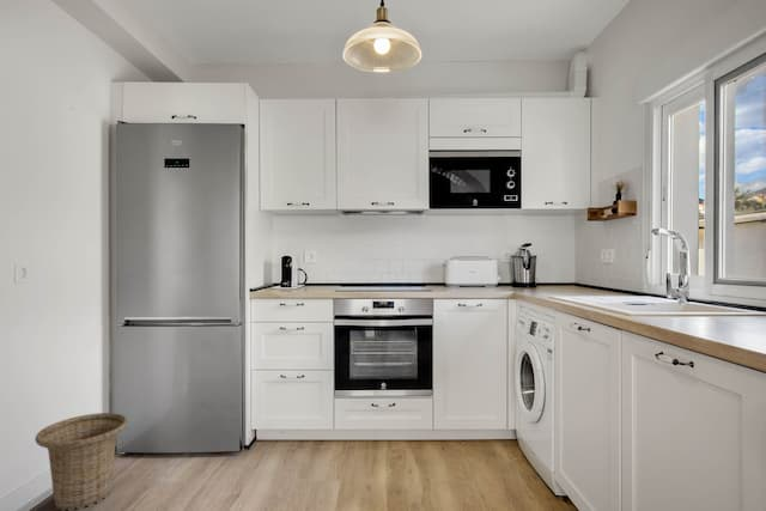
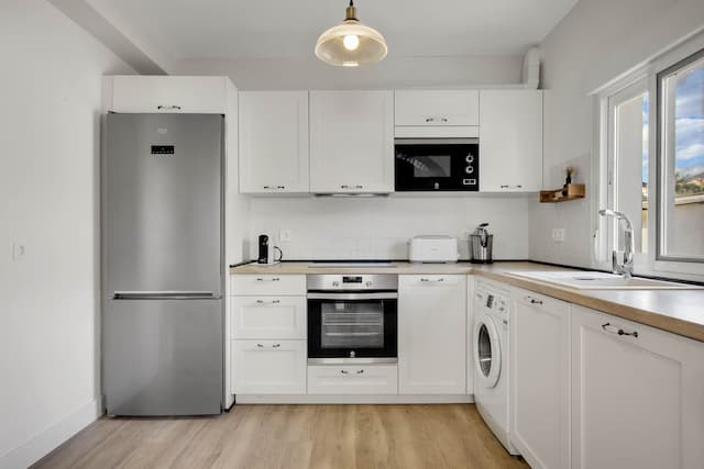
- basket [34,412,128,511]
